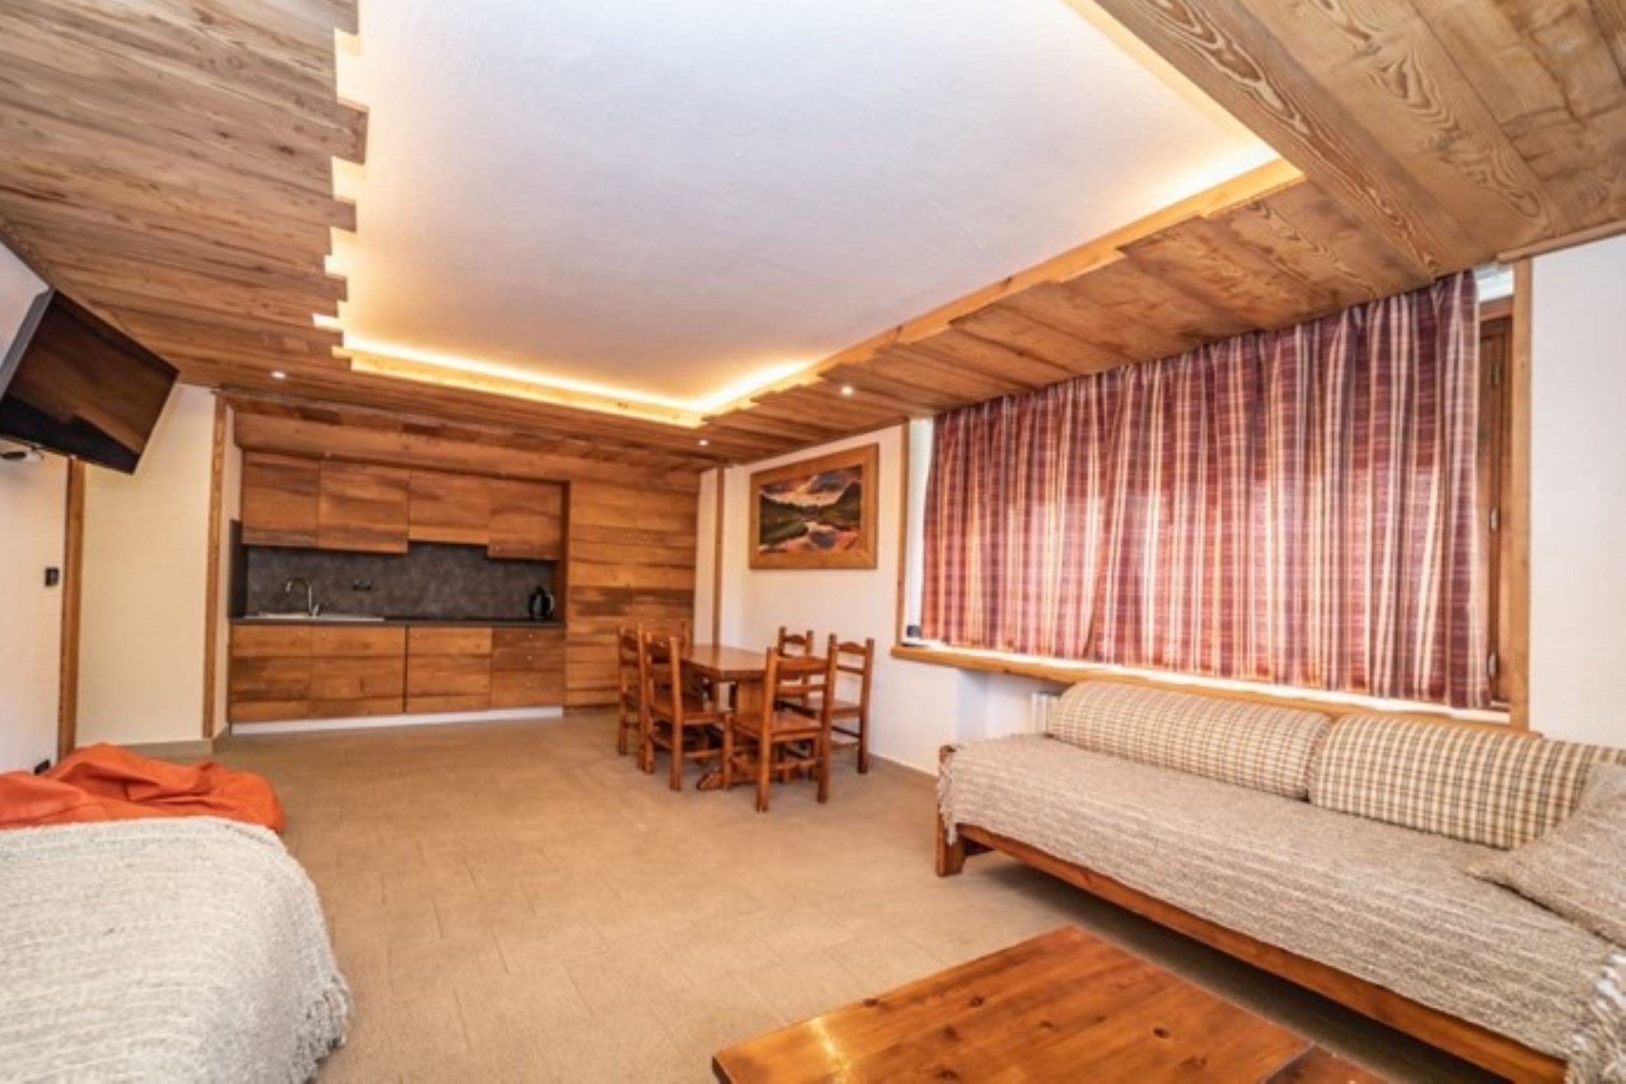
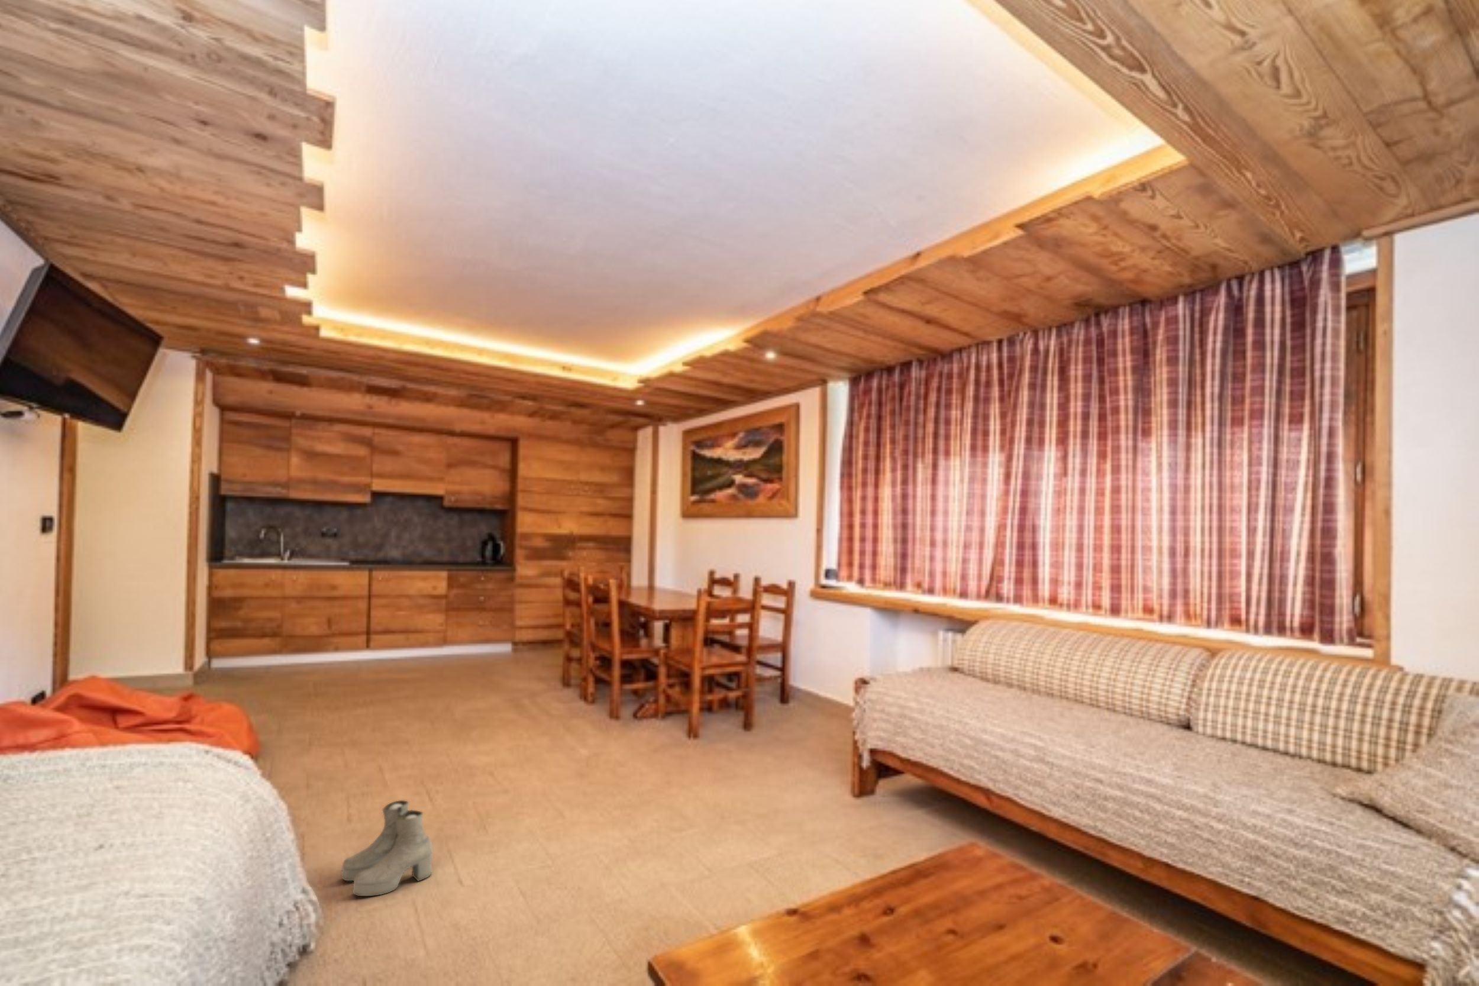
+ boots [341,800,434,897]
